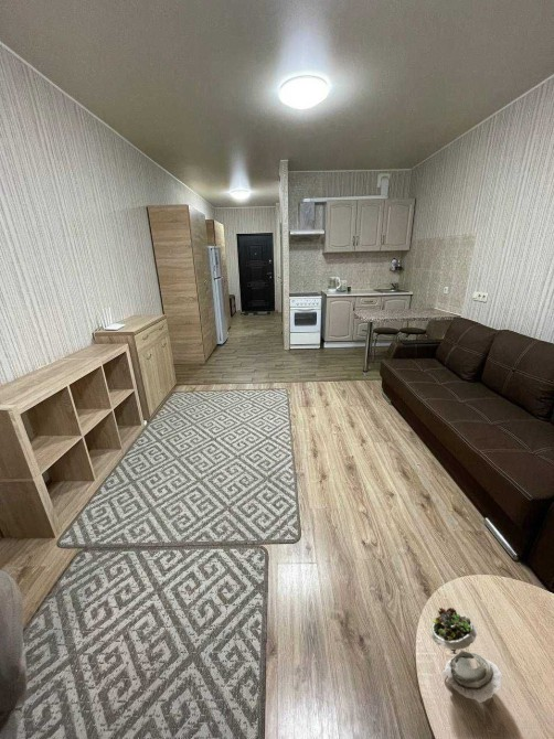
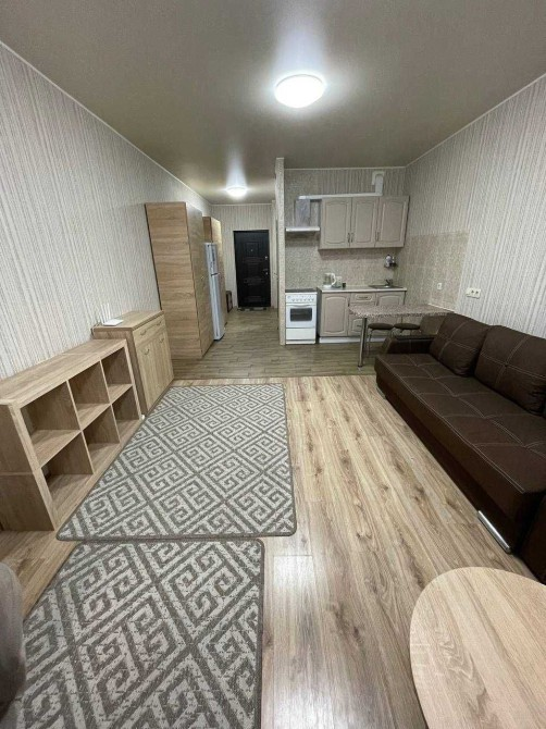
- succulent plant [430,607,503,704]
